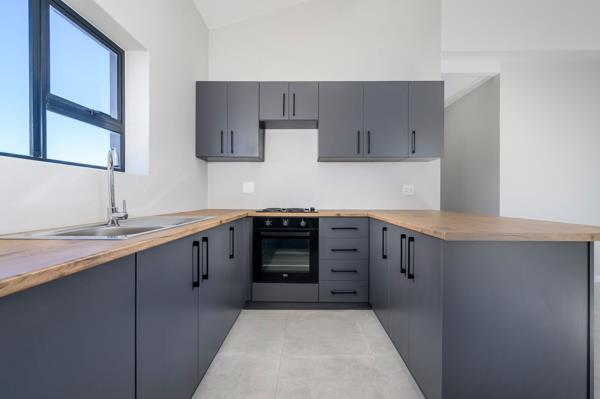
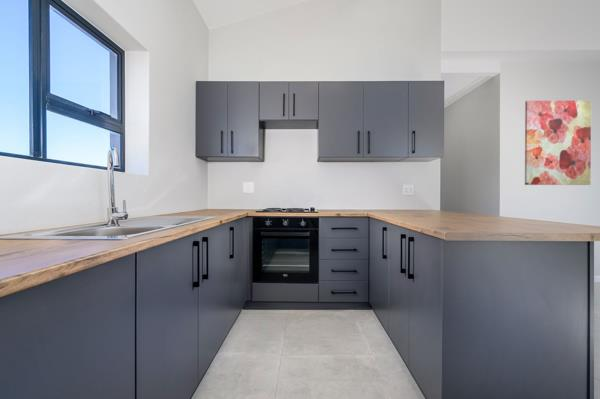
+ wall art [524,100,592,186]
